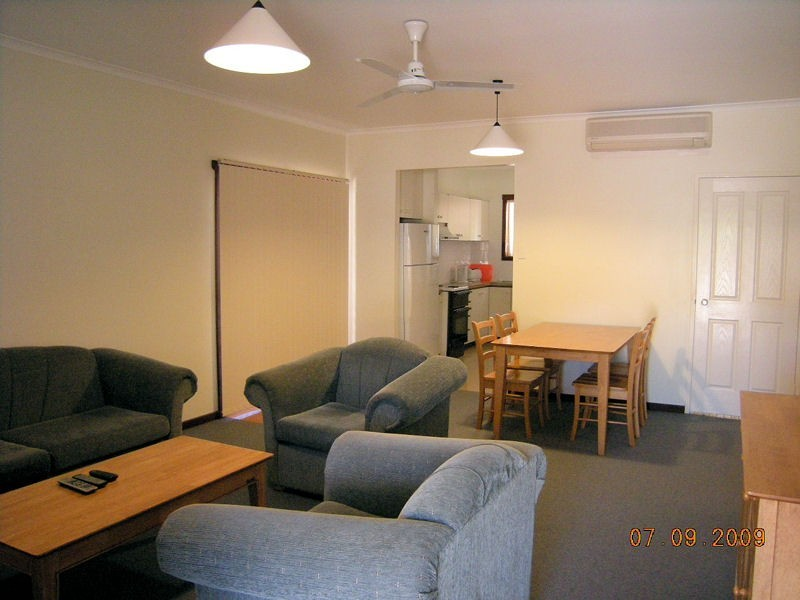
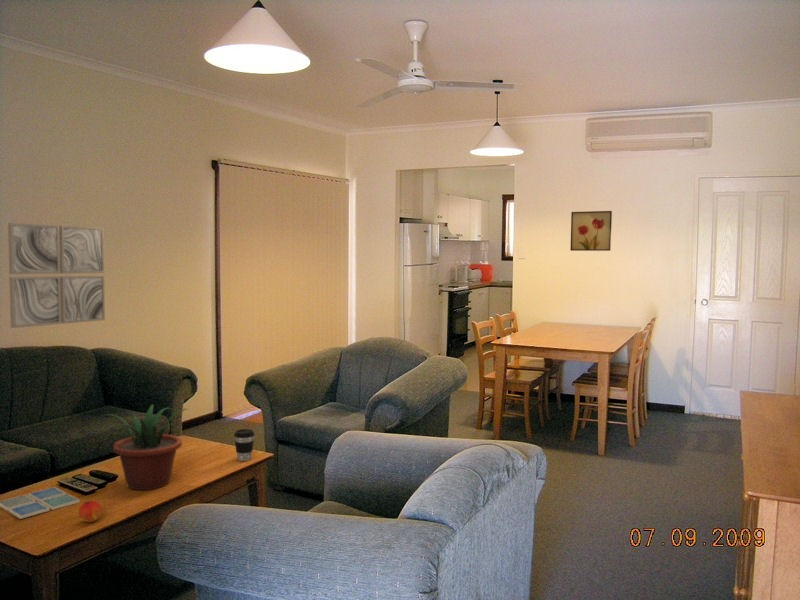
+ wall art [569,210,613,252]
+ wall art [7,222,106,329]
+ potted plant [96,404,188,491]
+ peach [78,500,103,523]
+ coffee cup [233,428,256,462]
+ drink coaster [0,486,81,520]
